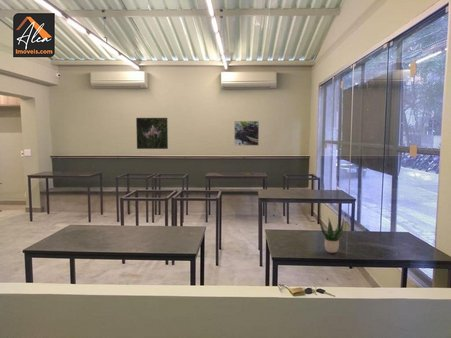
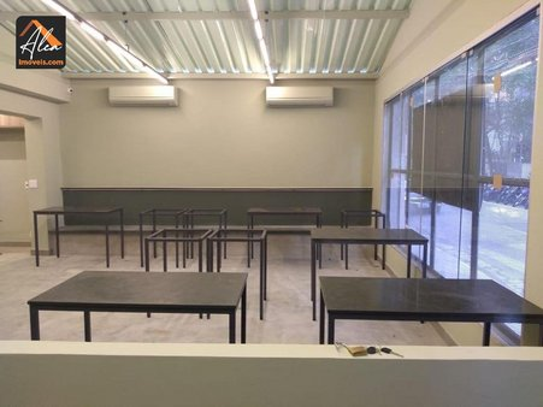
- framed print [135,117,169,150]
- potted plant [319,214,345,254]
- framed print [233,120,260,146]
